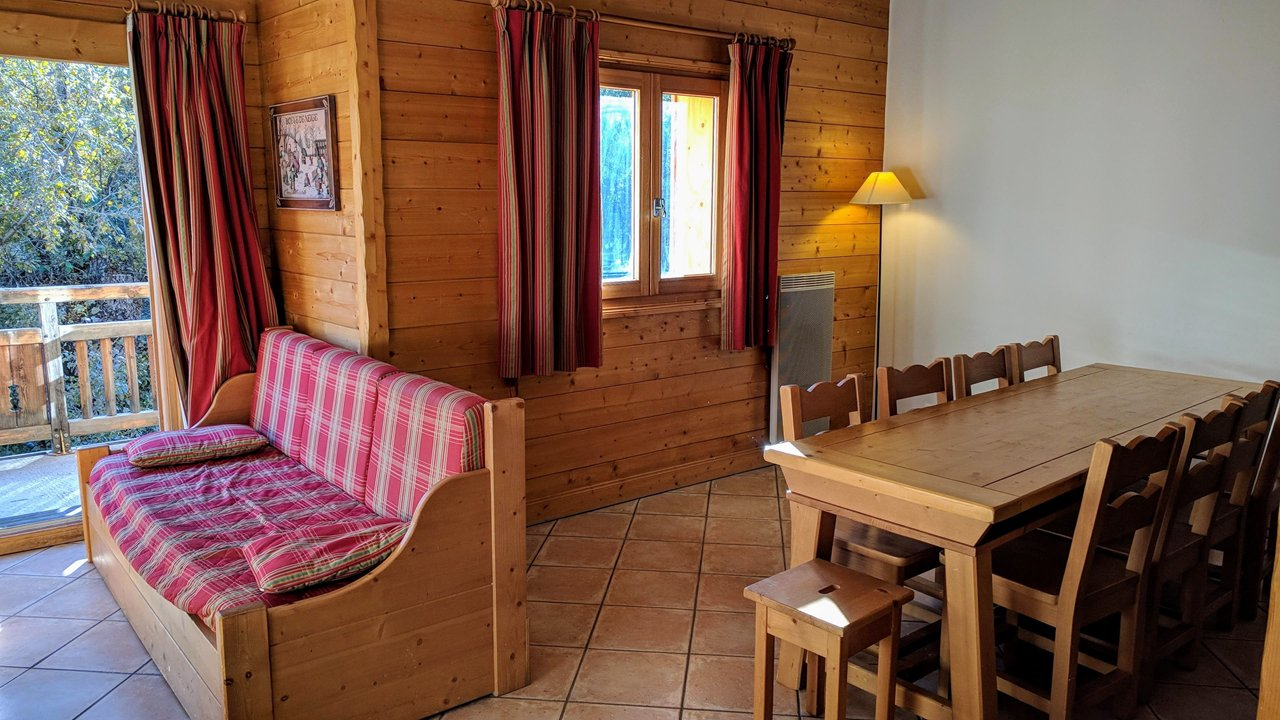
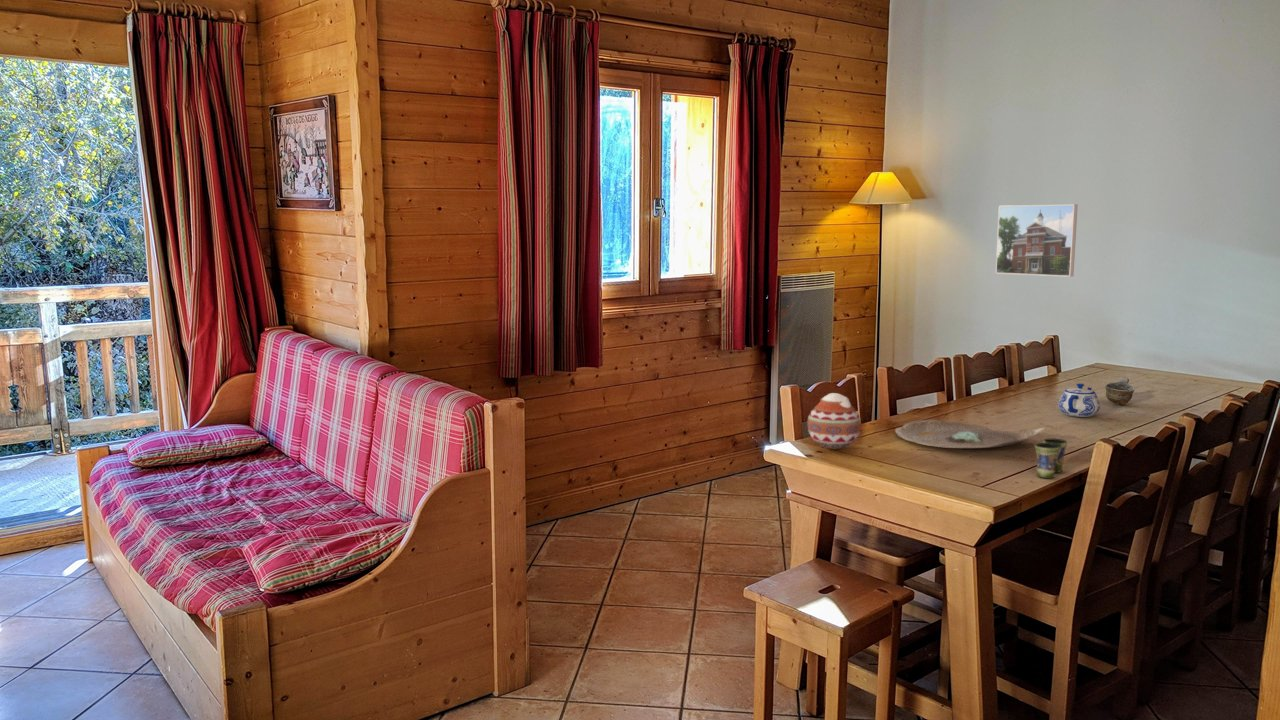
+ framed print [995,203,1079,278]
+ cup [1104,376,1136,406]
+ cup [1034,438,1069,479]
+ decorative ball [806,392,862,450]
+ teapot [1057,383,1101,418]
+ decorative bowl [894,419,1045,449]
